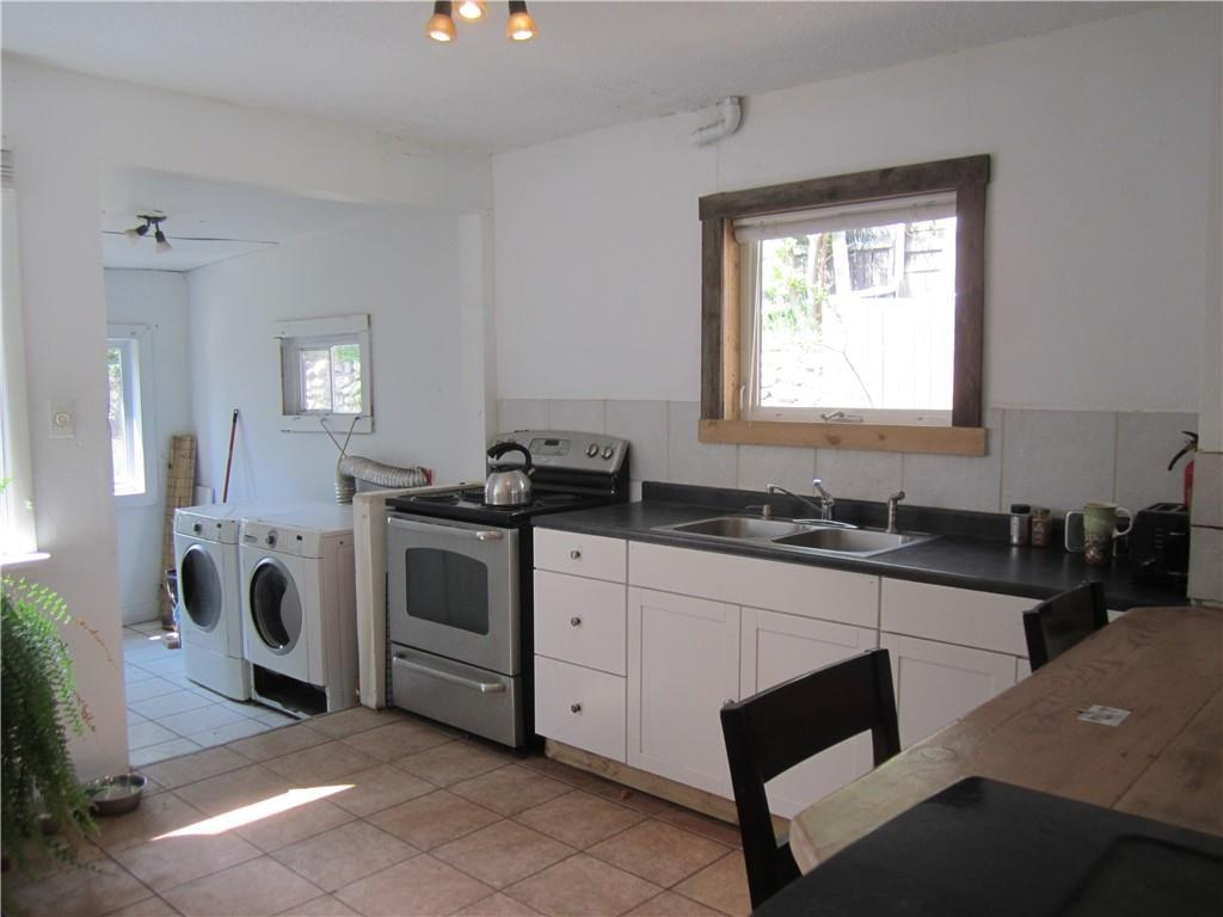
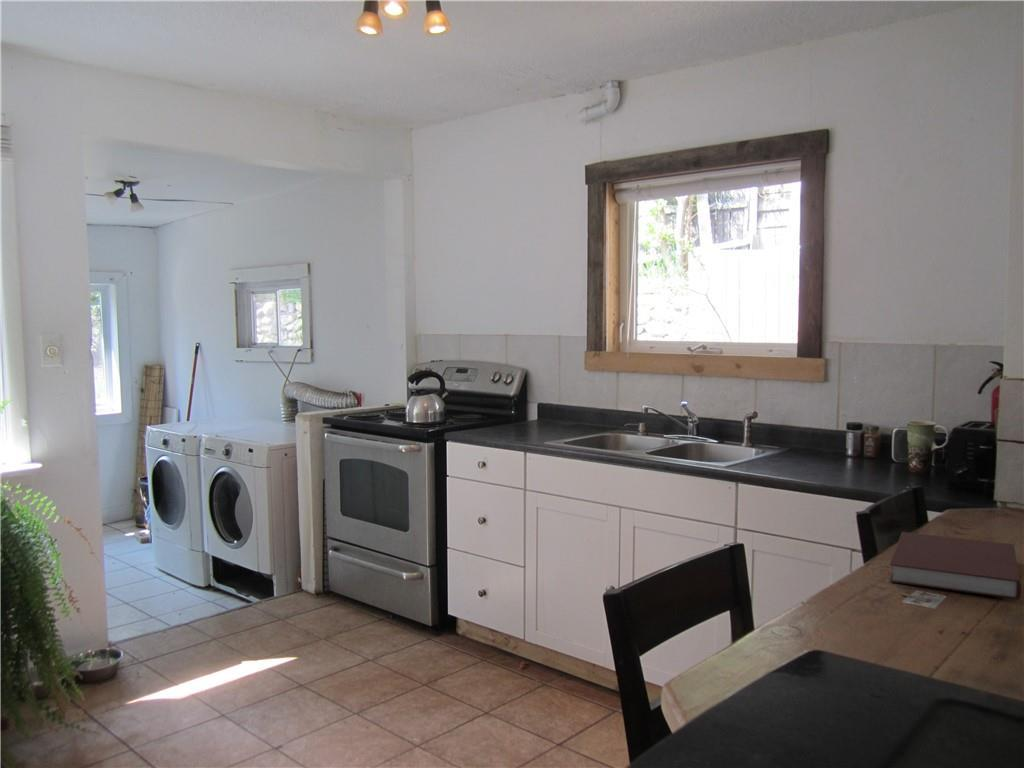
+ notebook [889,531,1022,601]
